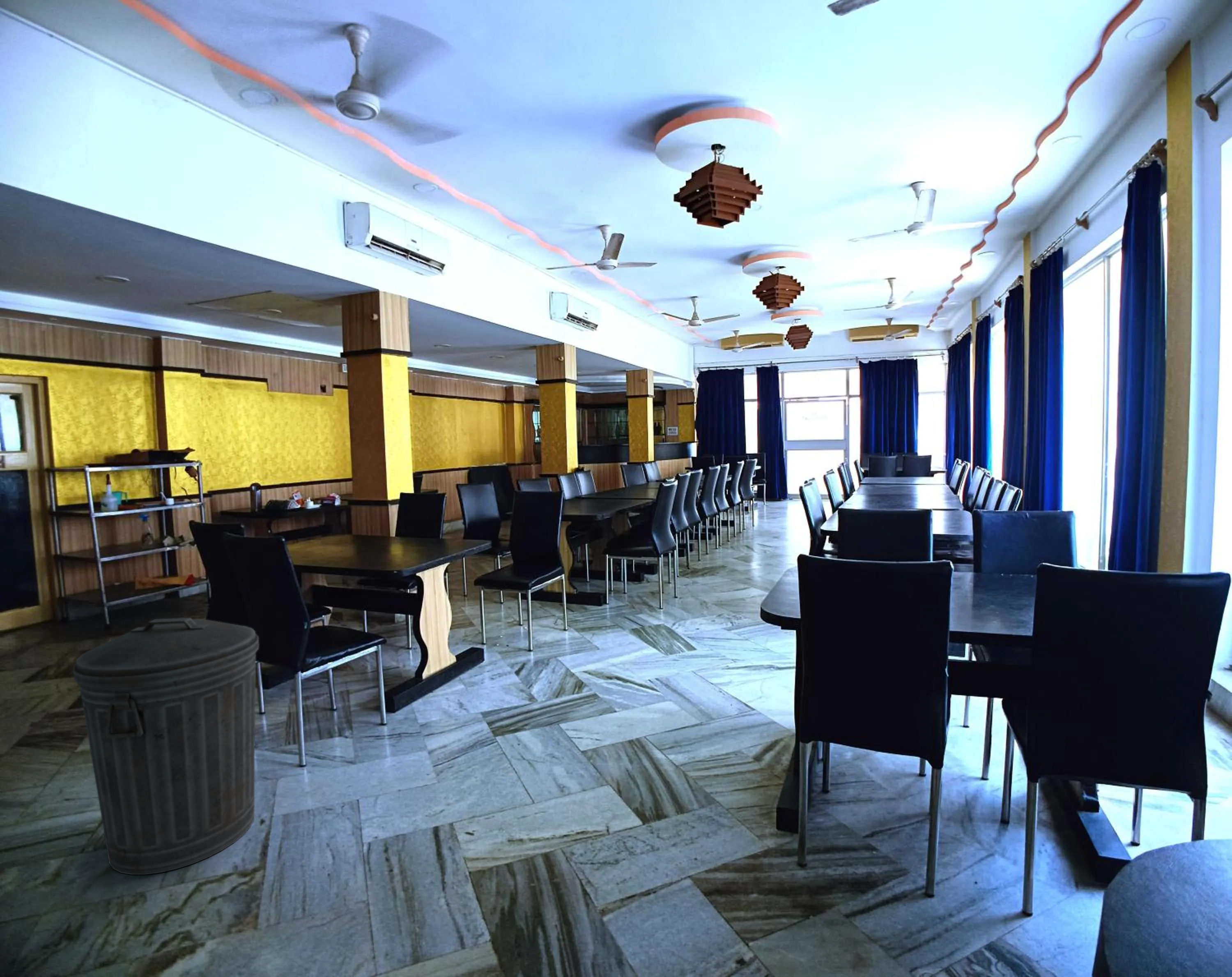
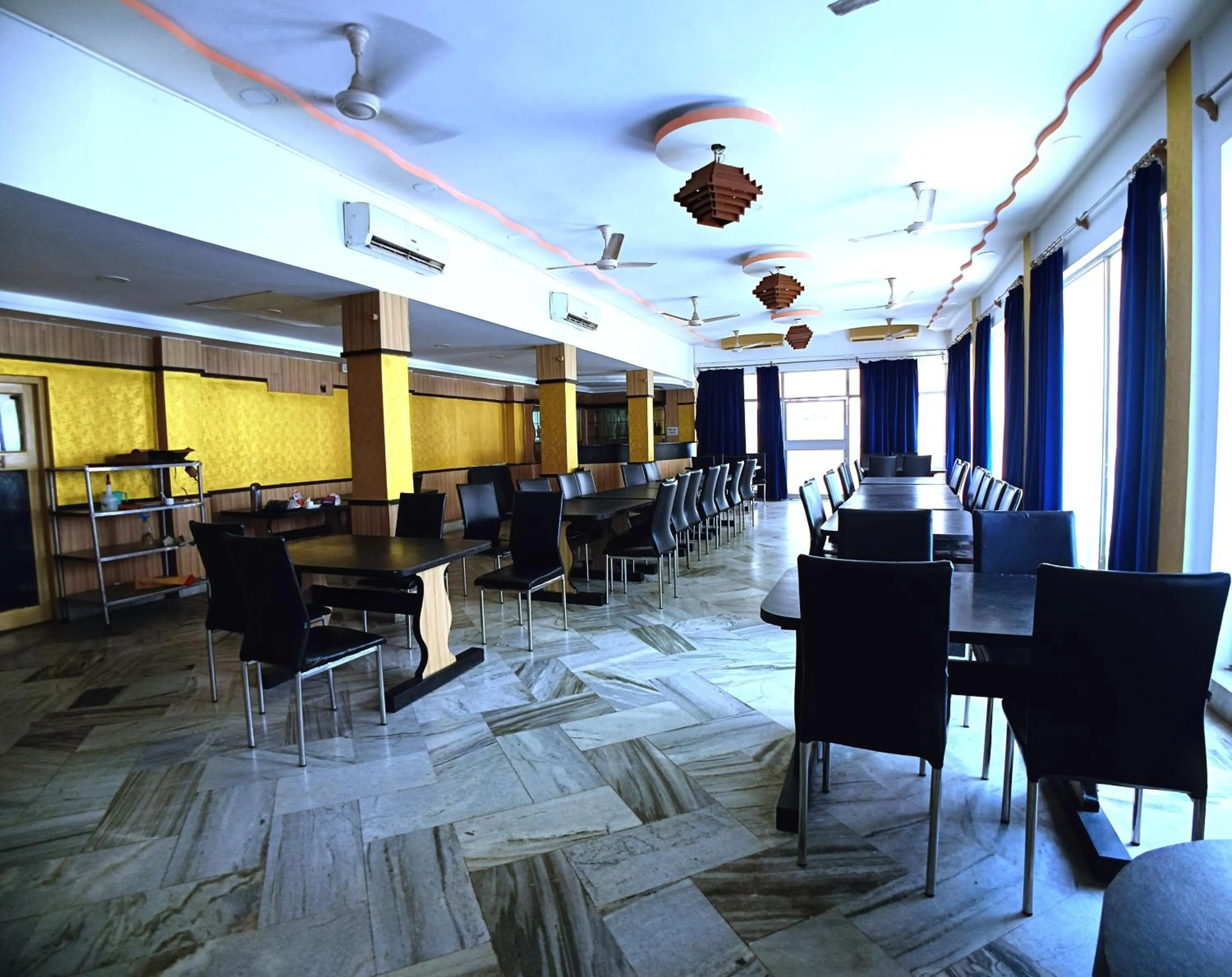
- trash can [73,618,259,875]
